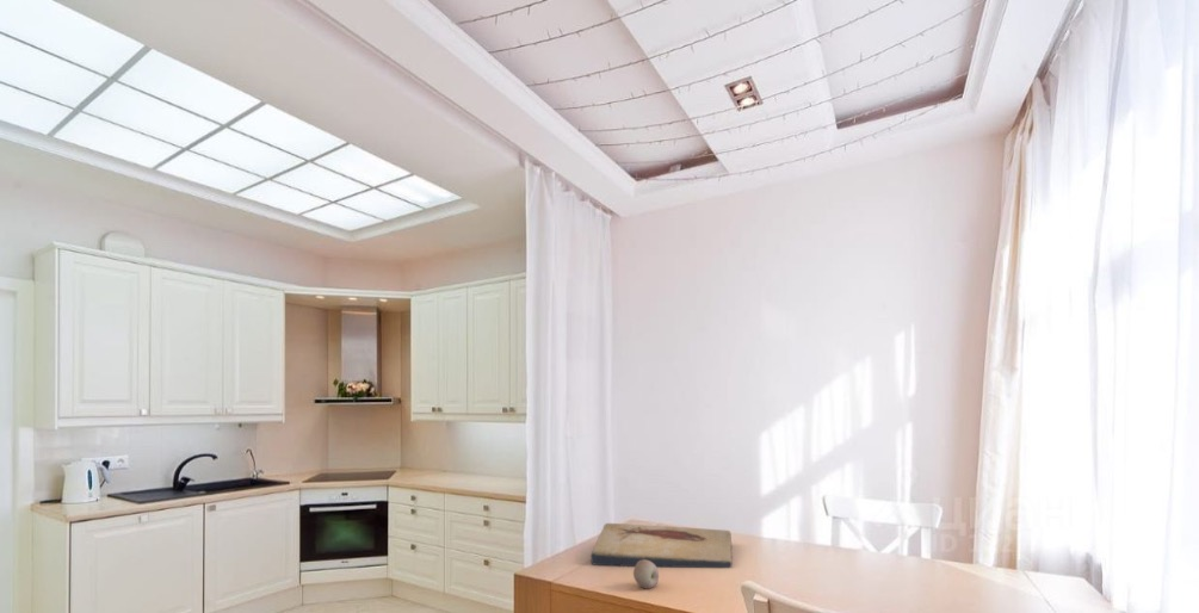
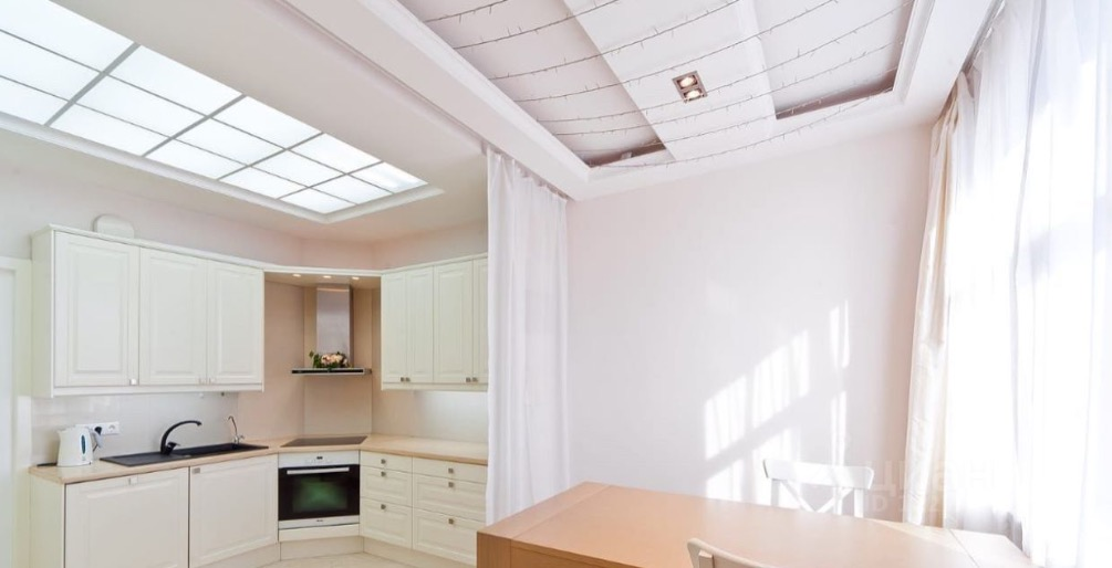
- fish fossil [589,522,733,569]
- fruit [632,559,660,590]
